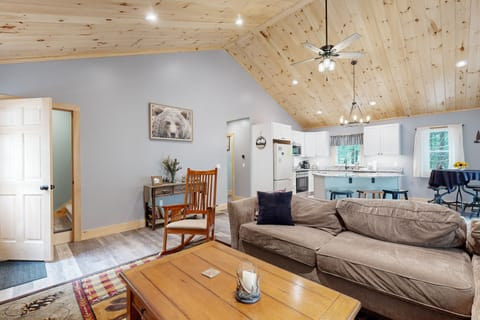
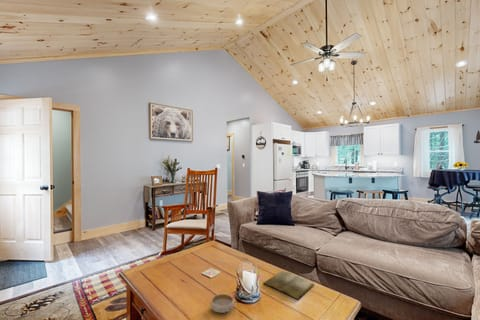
+ book [262,270,315,301]
+ bowl [210,293,235,314]
